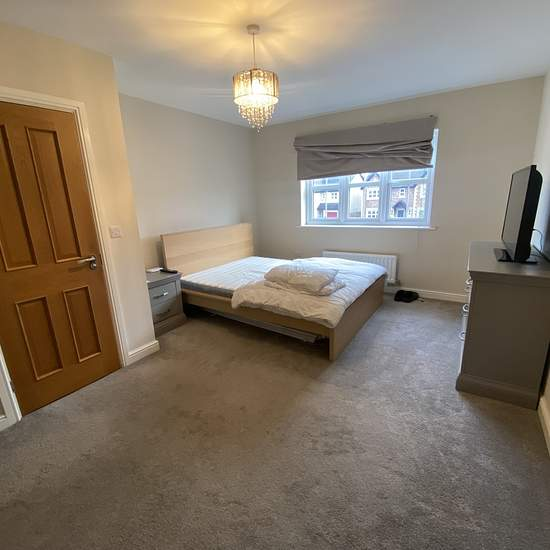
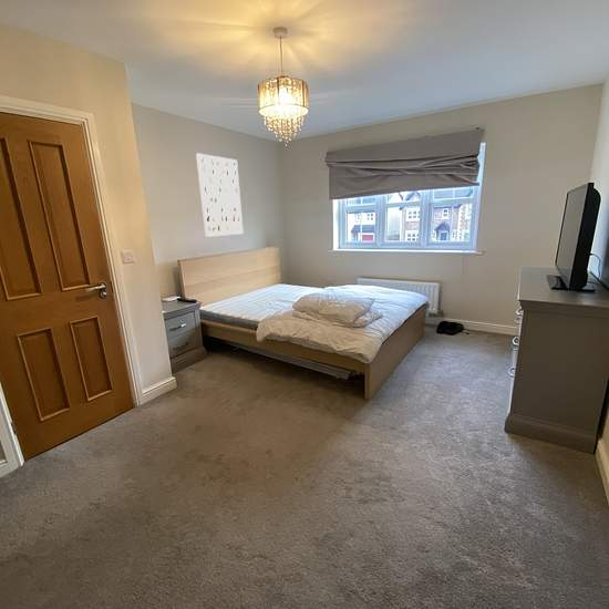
+ wall art [195,153,245,238]
